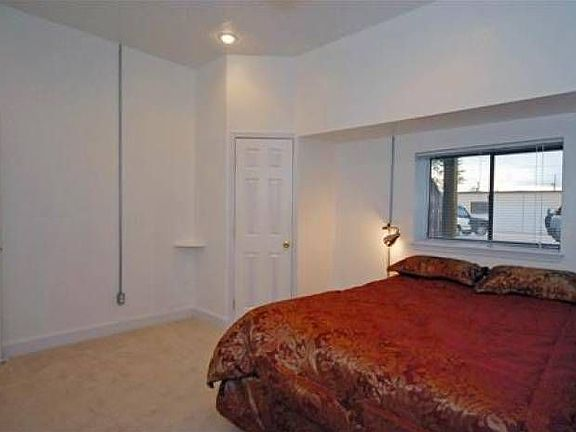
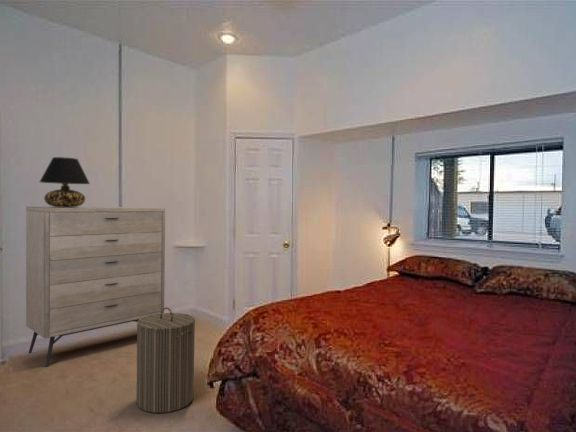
+ dresser [25,206,166,368]
+ table lamp [39,156,91,208]
+ laundry hamper [136,306,196,414]
